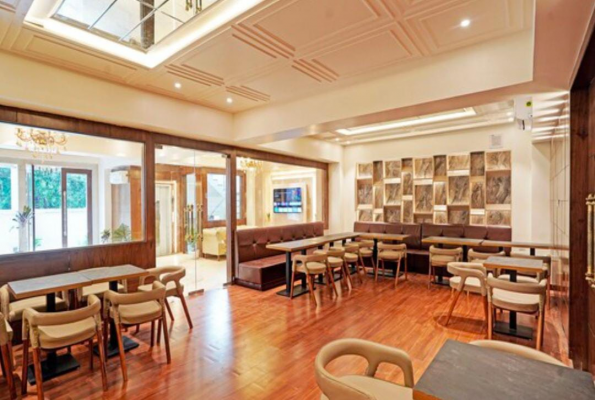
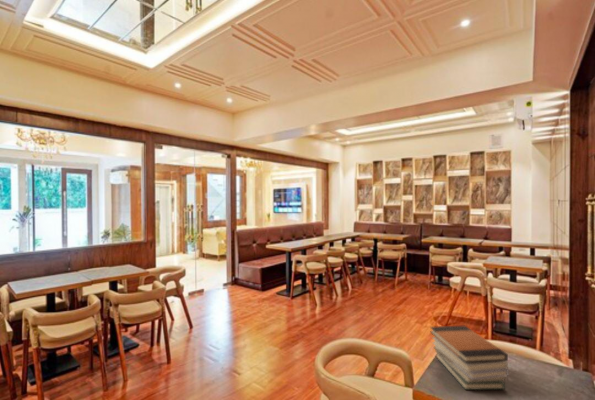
+ book stack [429,325,510,391]
